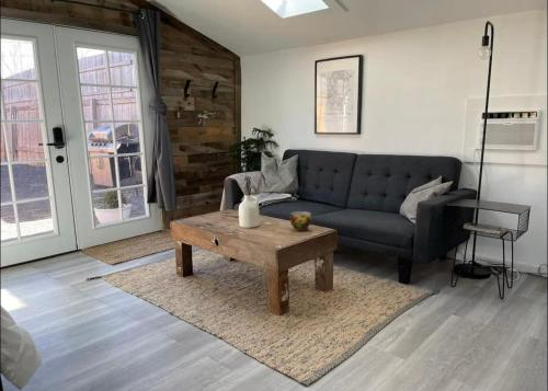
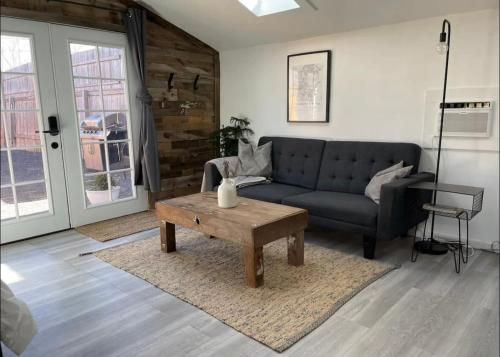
- cup [289,210,312,232]
